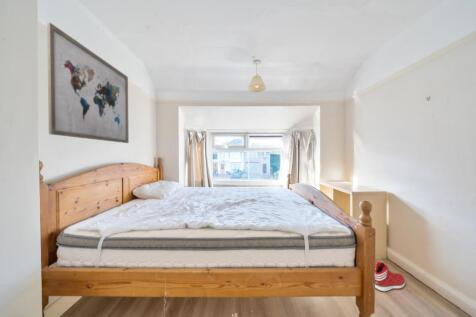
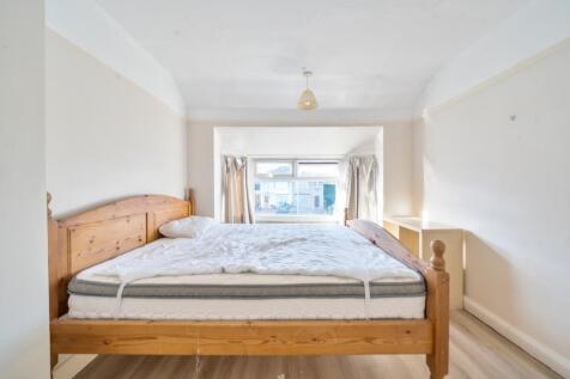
- wall art [46,21,130,144]
- sneaker [374,261,406,293]
